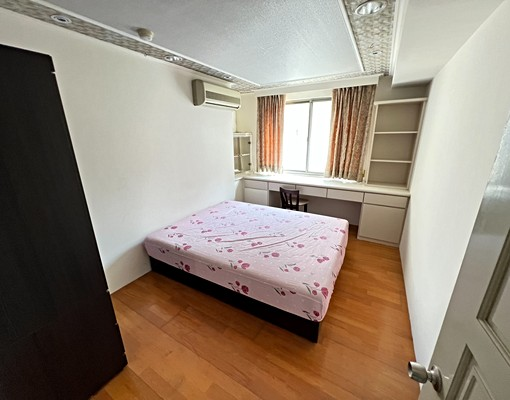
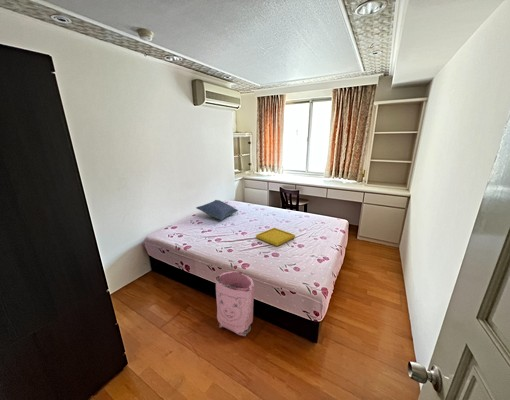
+ pillow [195,199,239,221]
+ serving tray [255,227,296,247]
+ bag [213,270,255,338]
